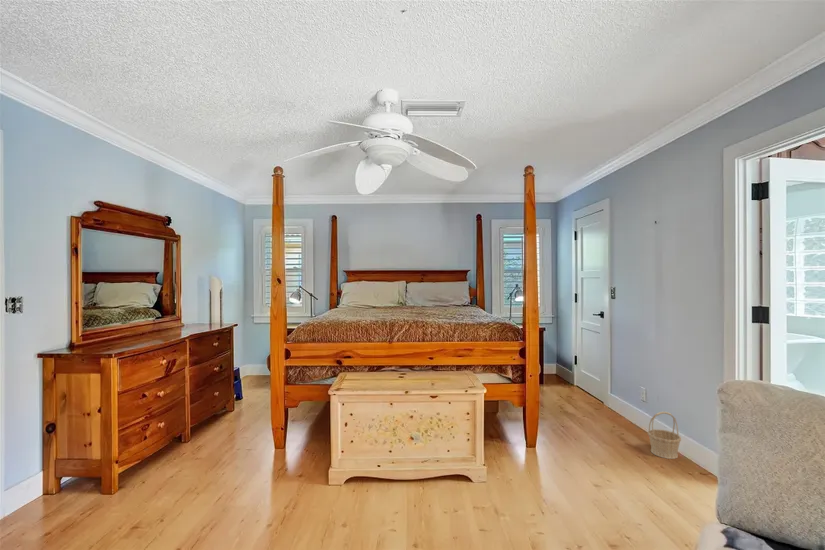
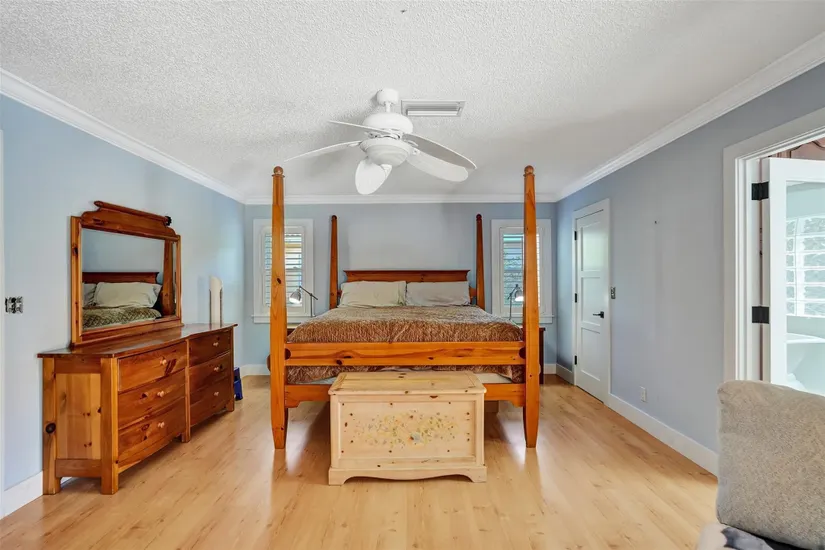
- basket [647,411,682,460]
